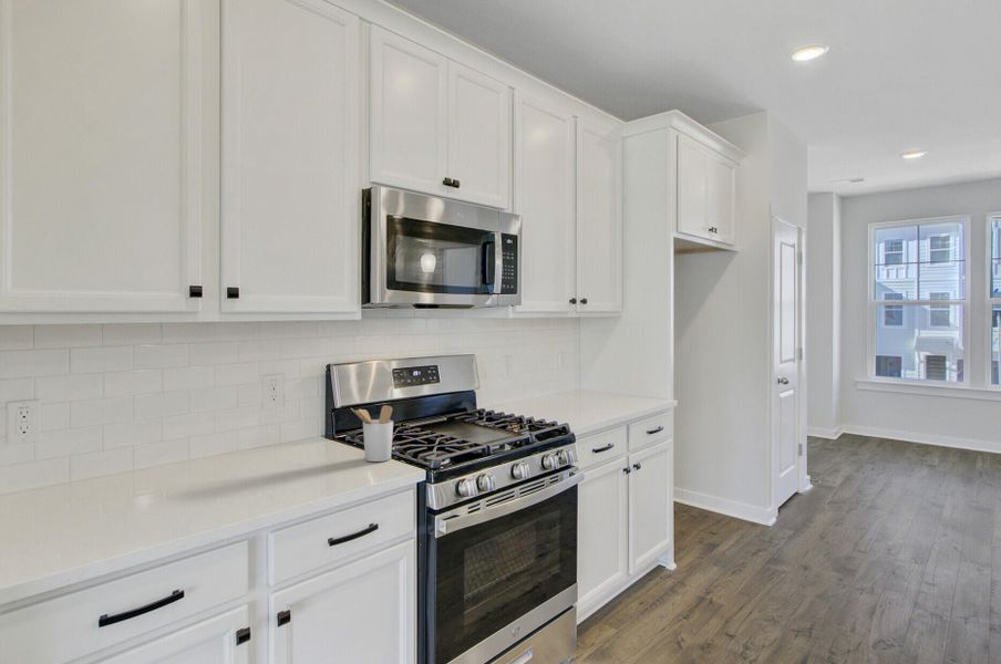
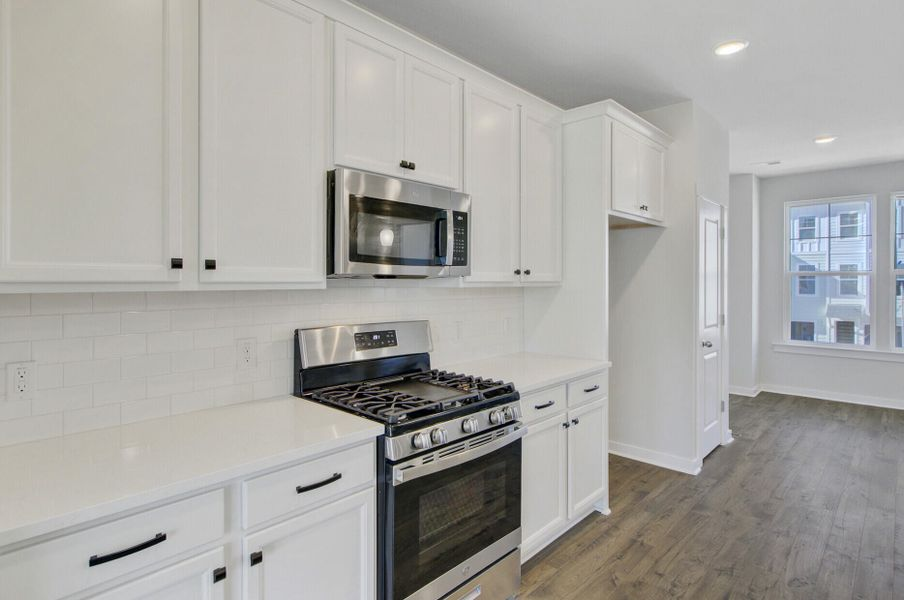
- utensil holder [350,404,394,463]
